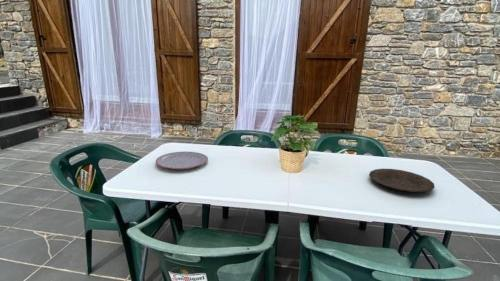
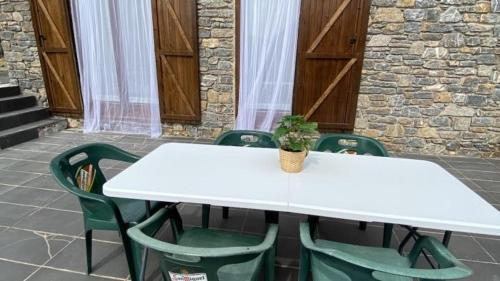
- plate [155,151,209,170]
- plate [368,168,436,193]
